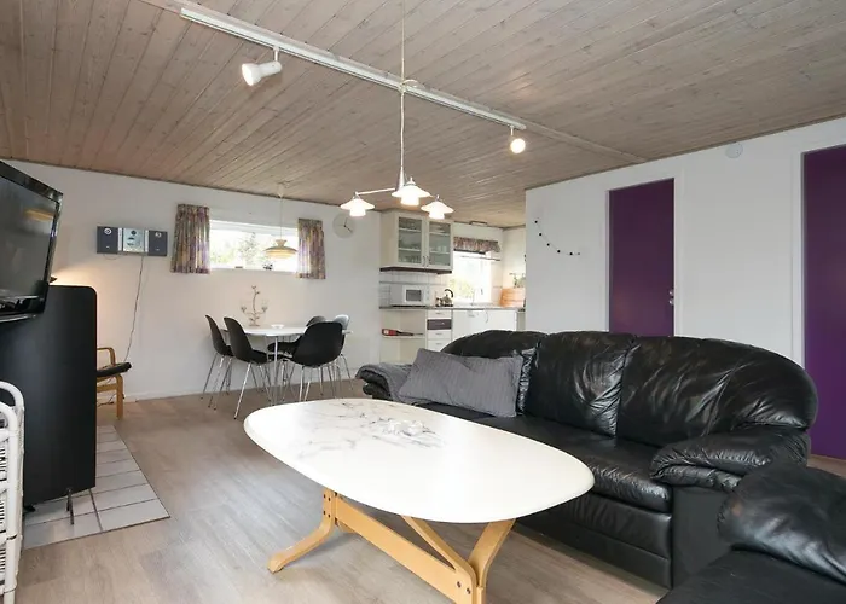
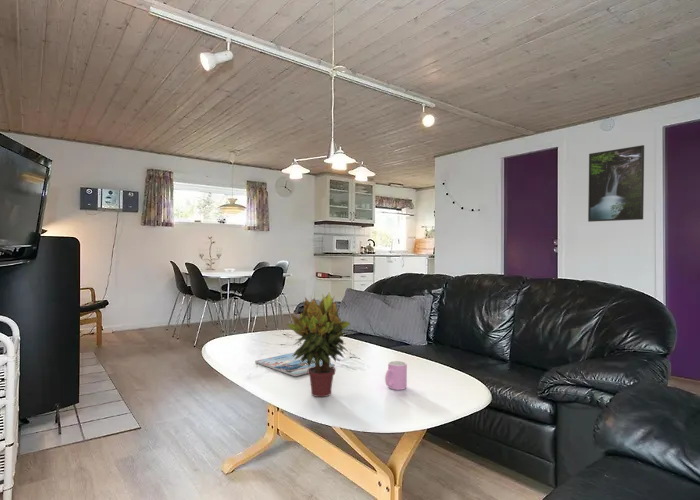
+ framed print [587,144,645,223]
+ potted plant [286,292,351,398]
+ magazine [254,352,336,377]
+ cup [384,360,408,391]
